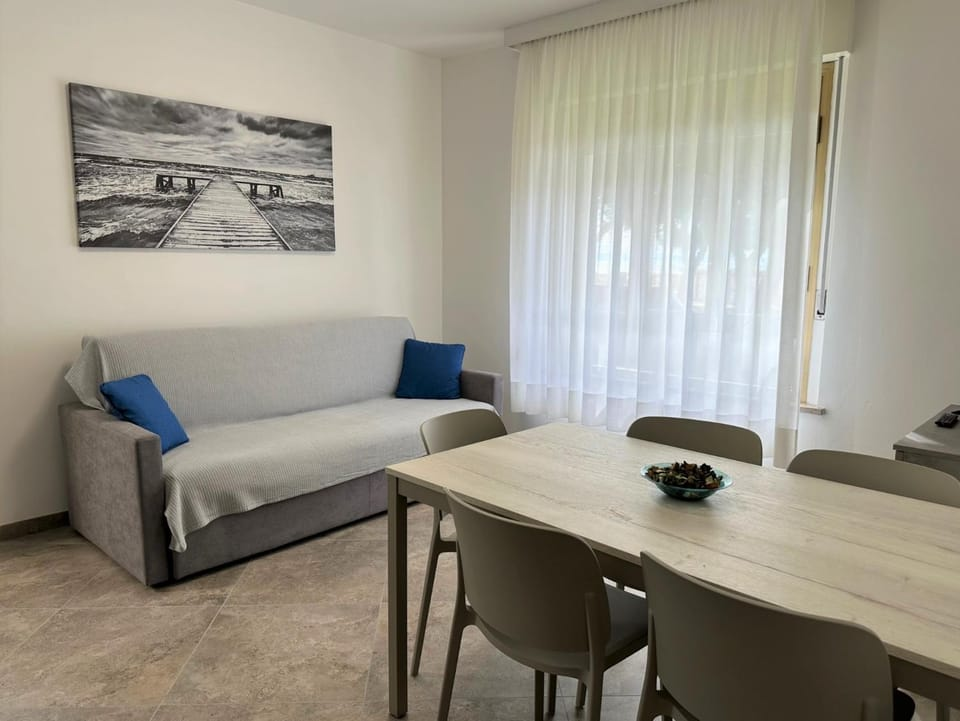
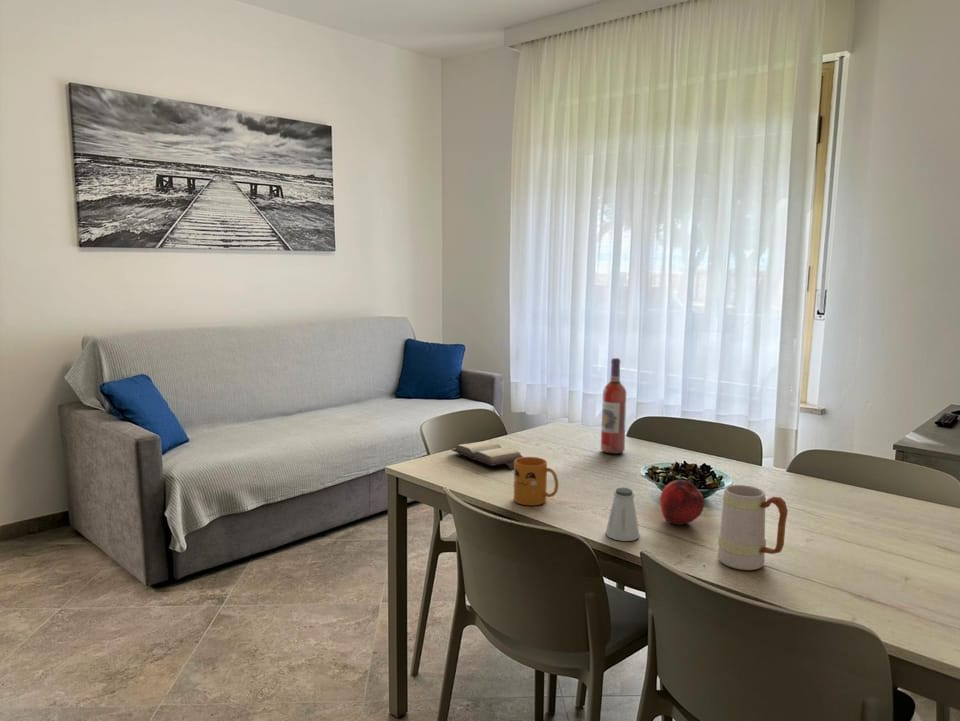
+ saltshaker [605,487,641,542]
+ hardback book [450,440,524,470]
+ apple [659,479,705,526]
+ mug [513,456,559,506]
+ mug [717,484,789,571]
+ wine bottle [600,357,627,454]
